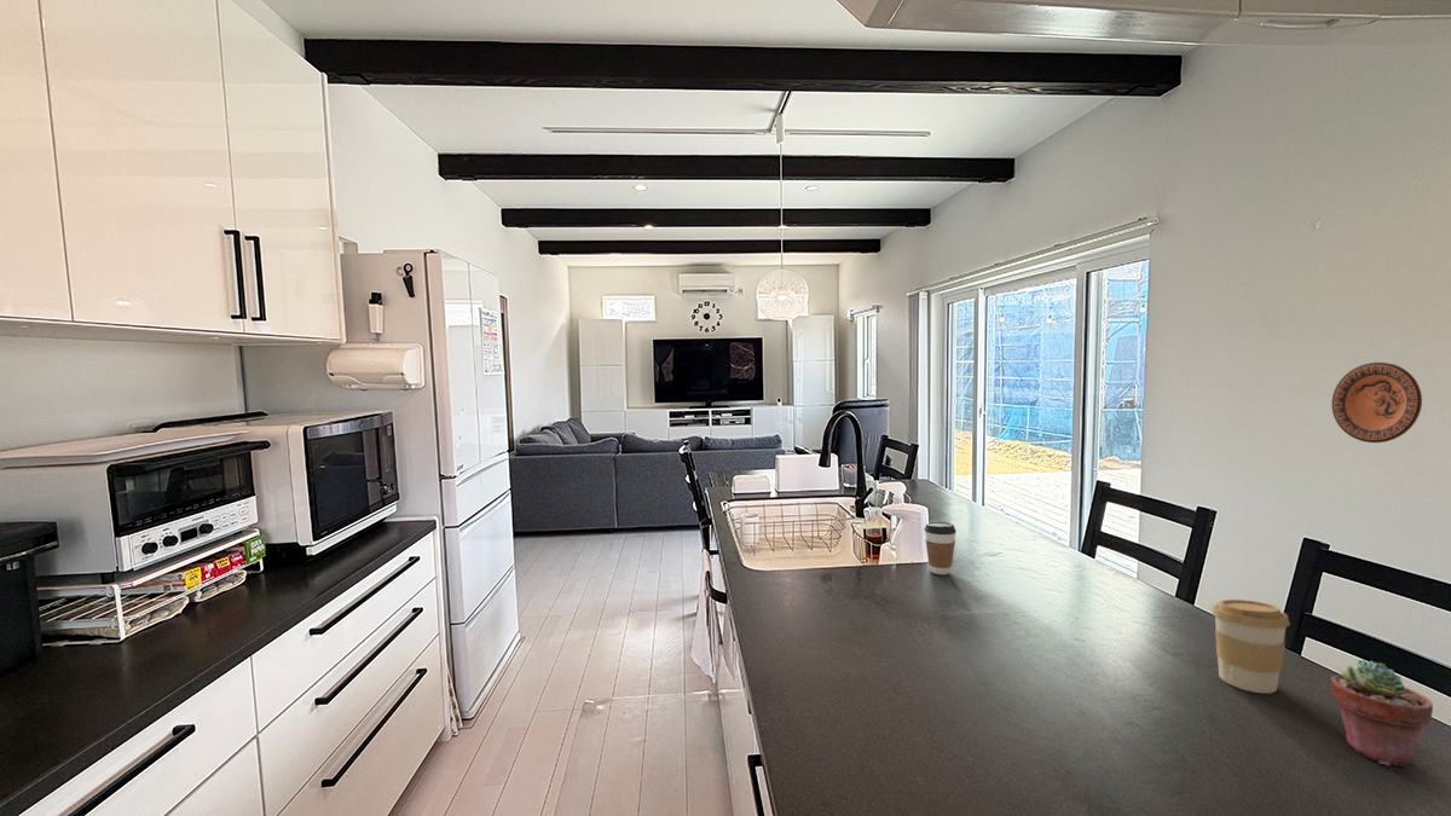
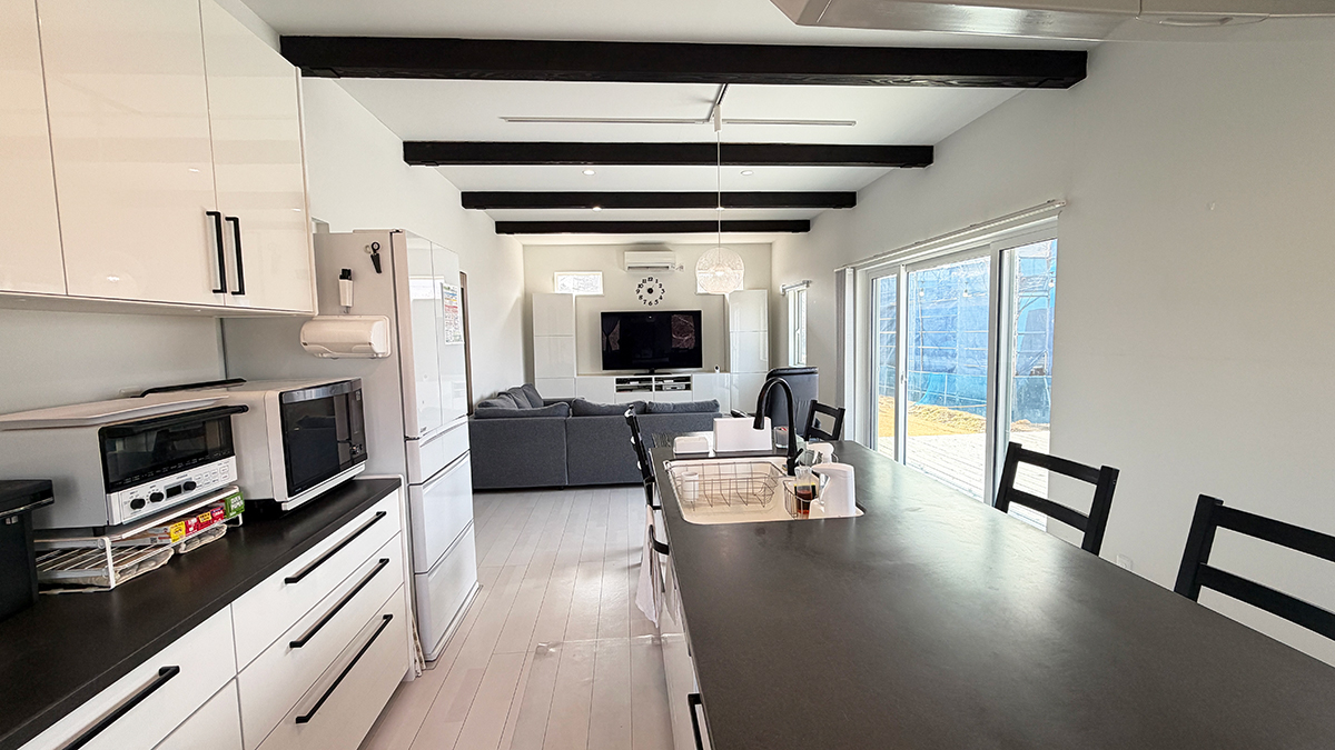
- decorative plate [1330,361,1423,444]
- coffee cup [1210,598,1291,694]
- potted succulent [1330,659,1434,768]
- coffee cup [923,521,958,575]
